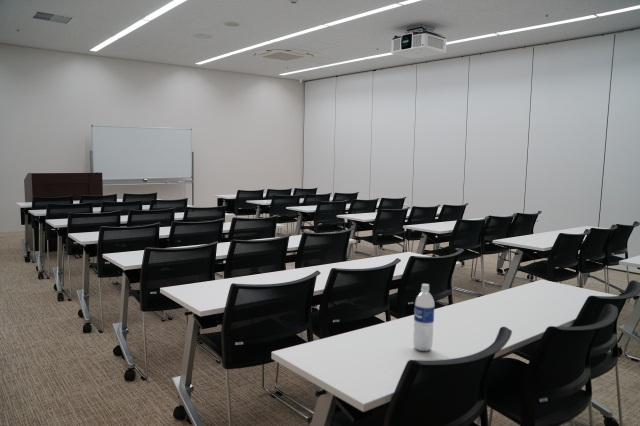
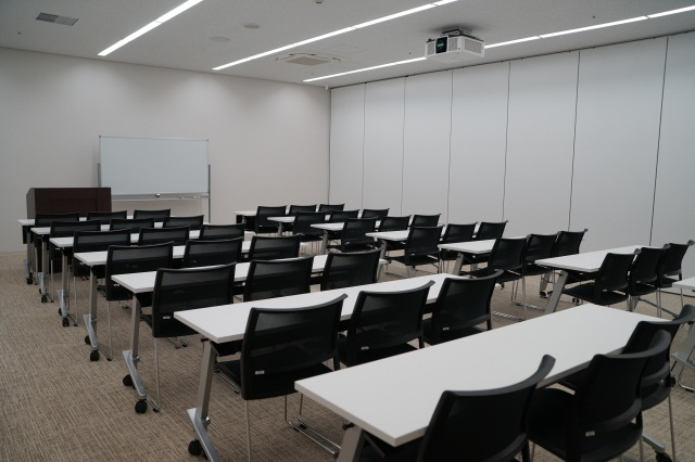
- water bottle [412,283,436,352]
